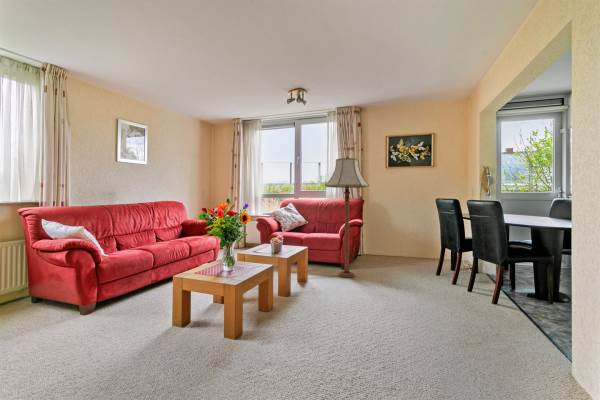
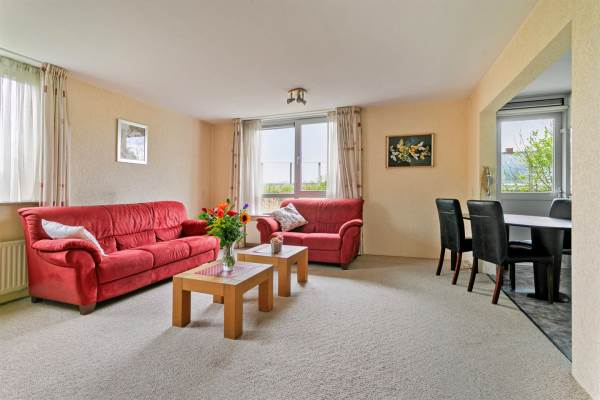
- floor lamp [324,155,370,278]
